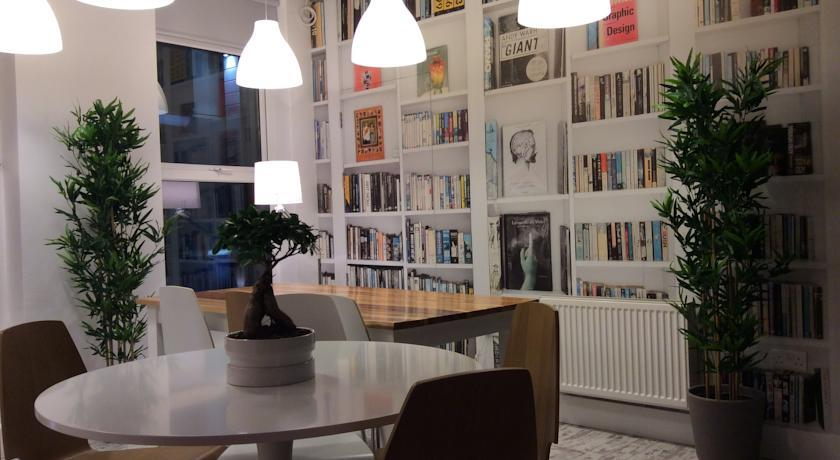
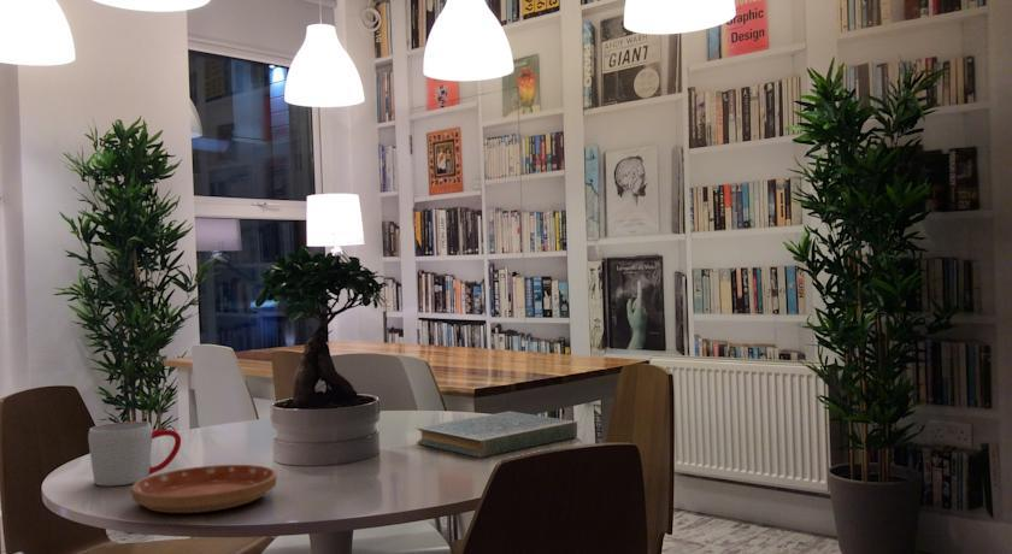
+ saucer [130,464,278,514]
+ book [414,411,578,459]
+ mug [87,420,182,487]
